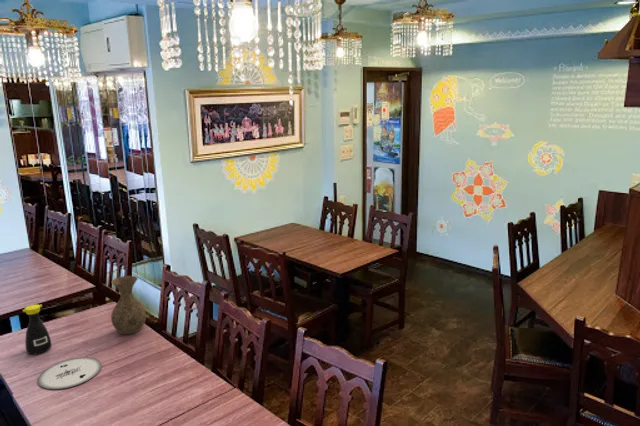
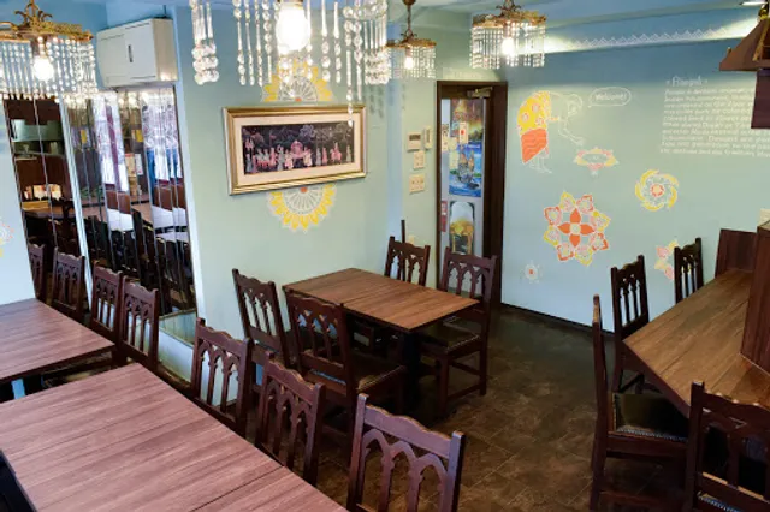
- bottle [22,304,52,355]
- plate [36,356,103,390]
- vase [110,275,147,335]
